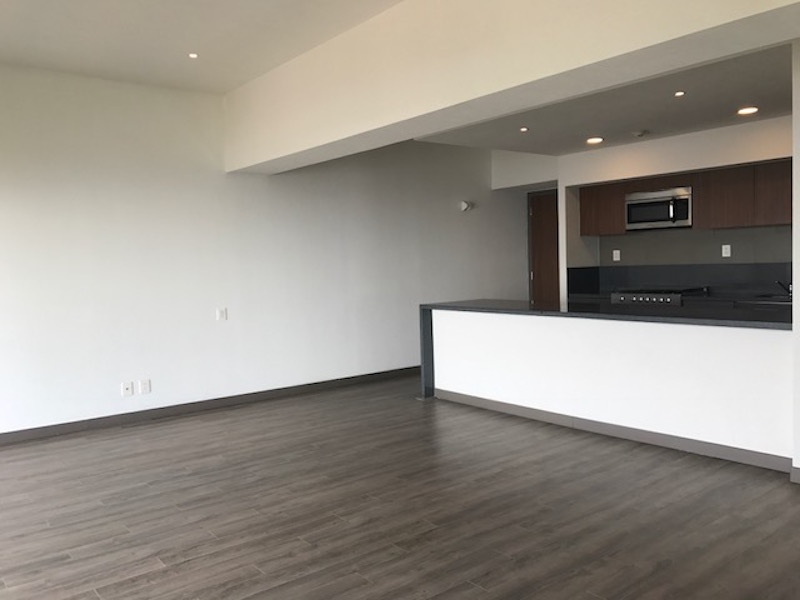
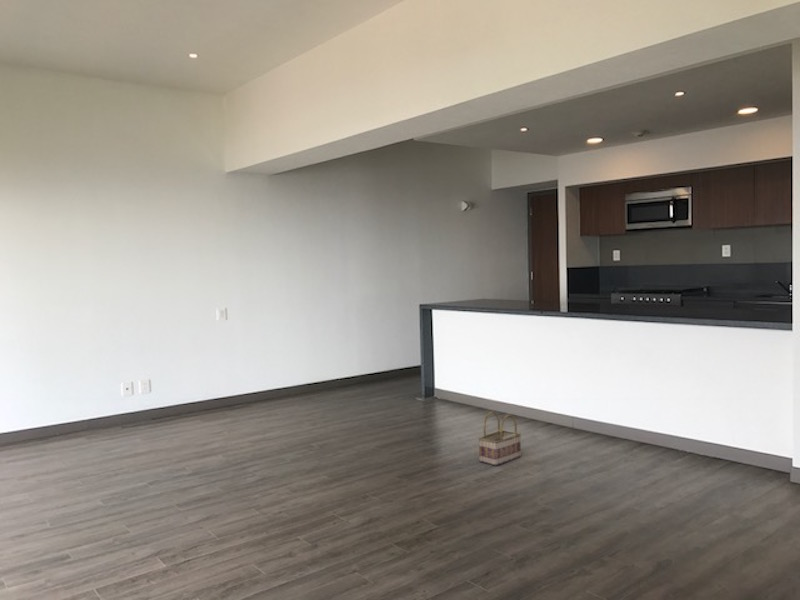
+ basket [477,410,522,467]
